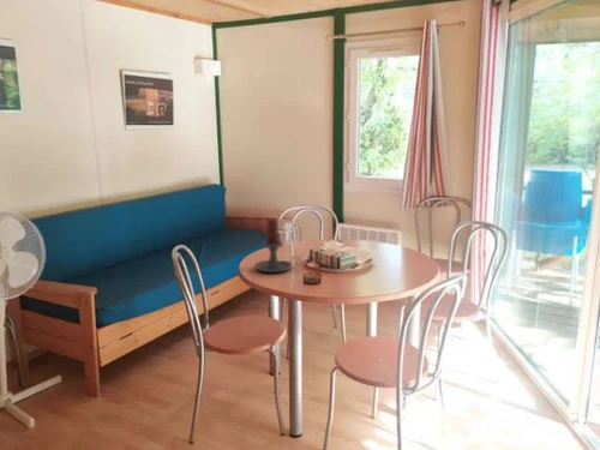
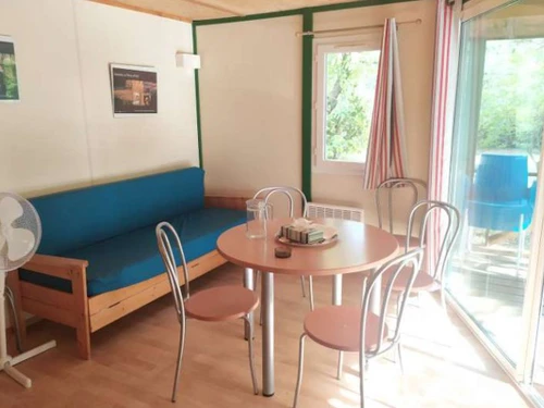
- candle holder [254,217,304,274]
